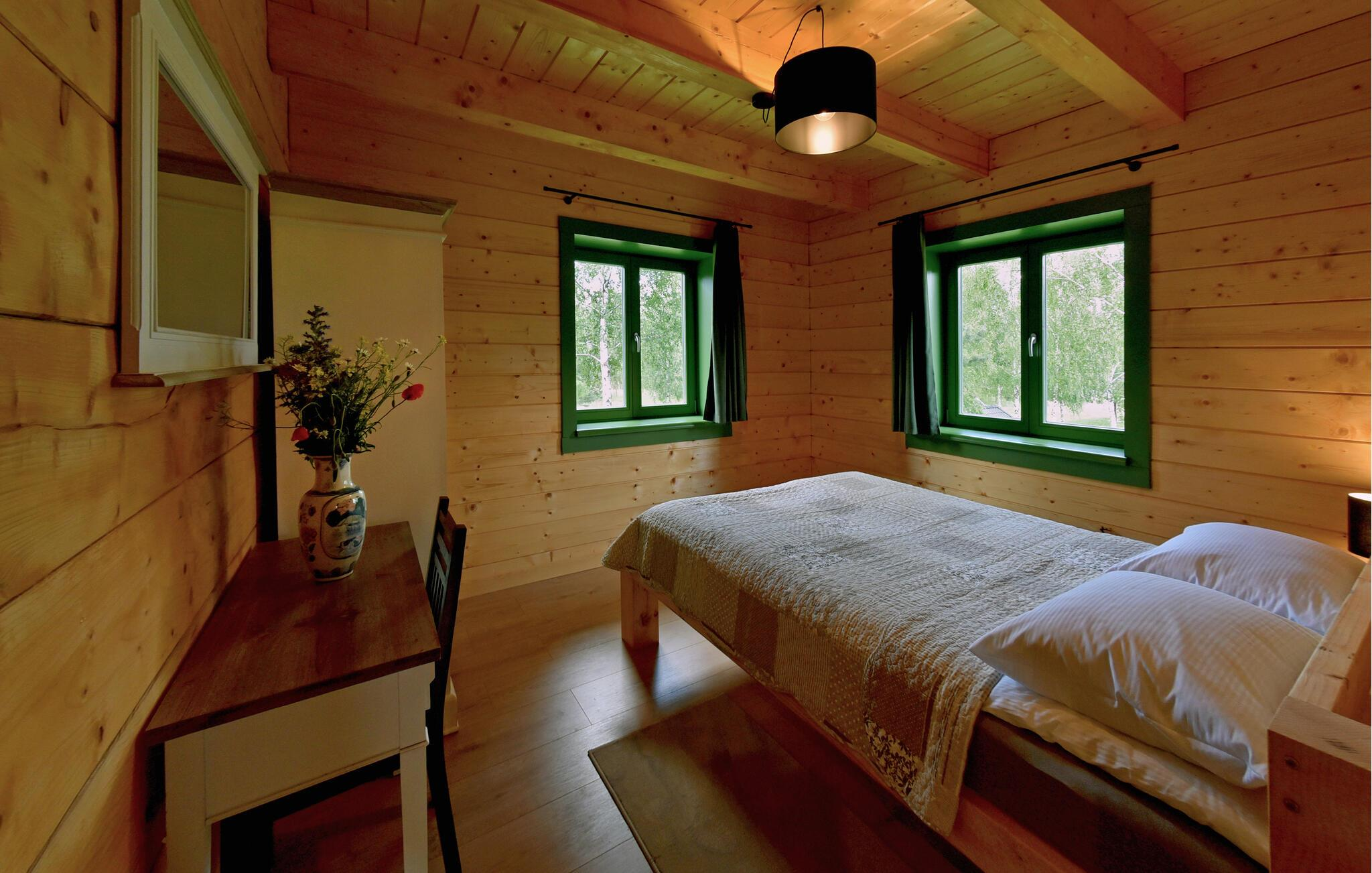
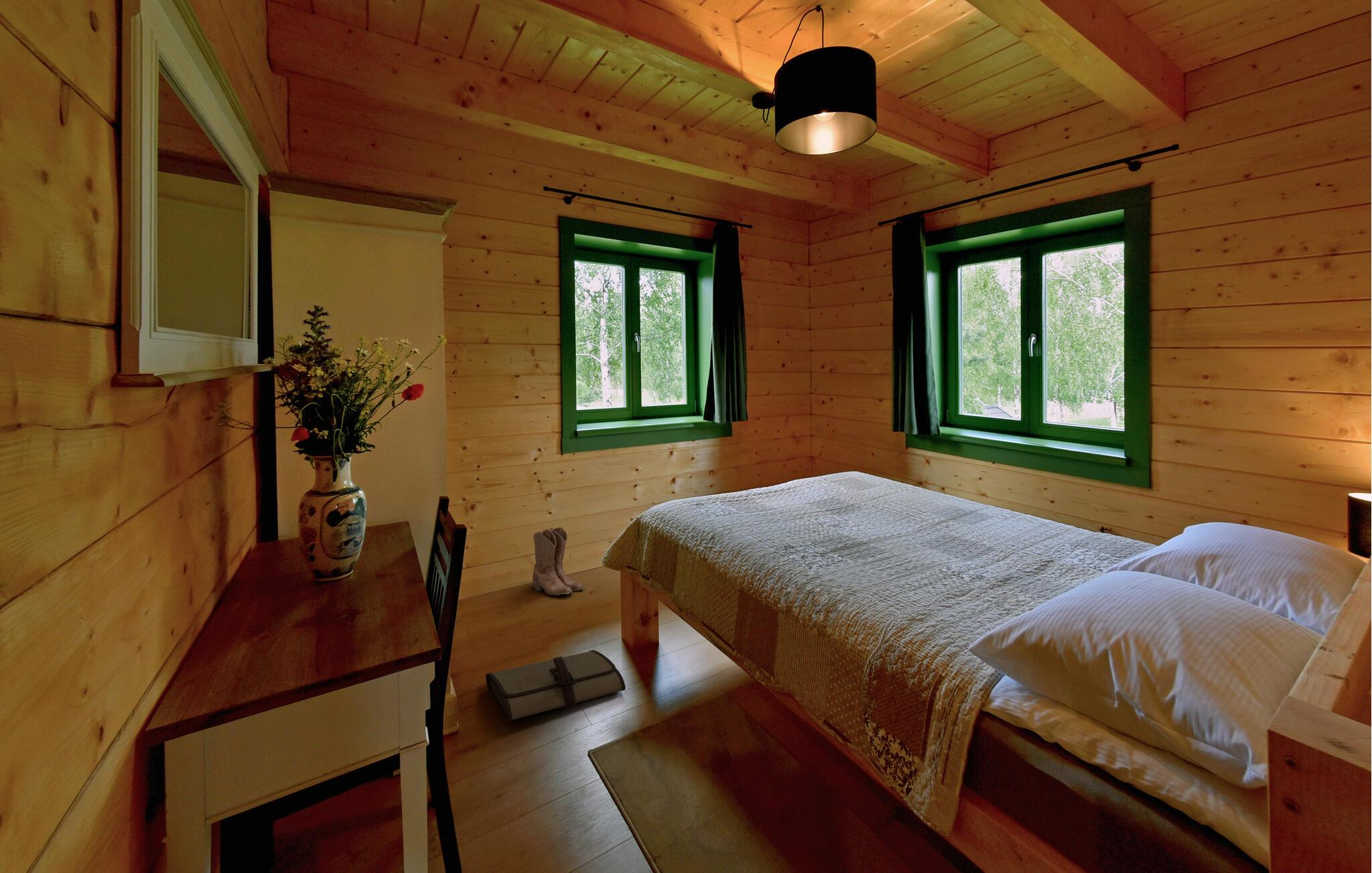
+ boots [532,527,584,596]
+ tool roll [485,649,626,722]
